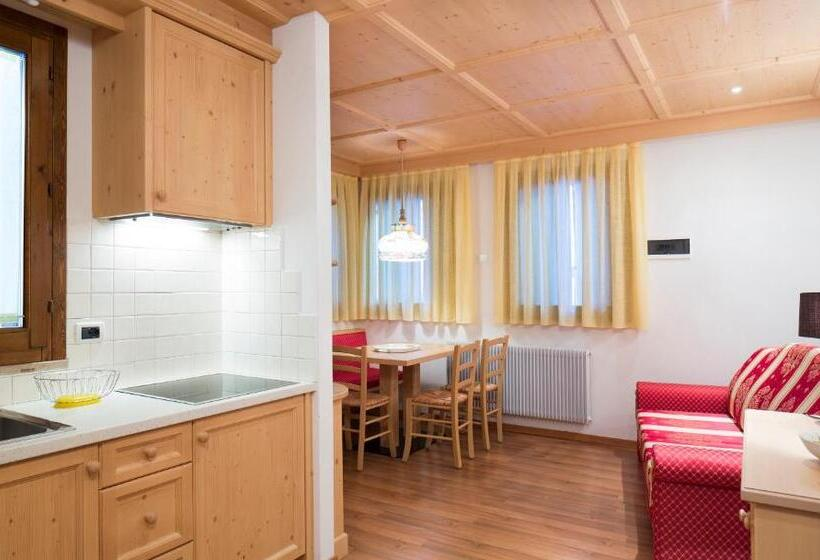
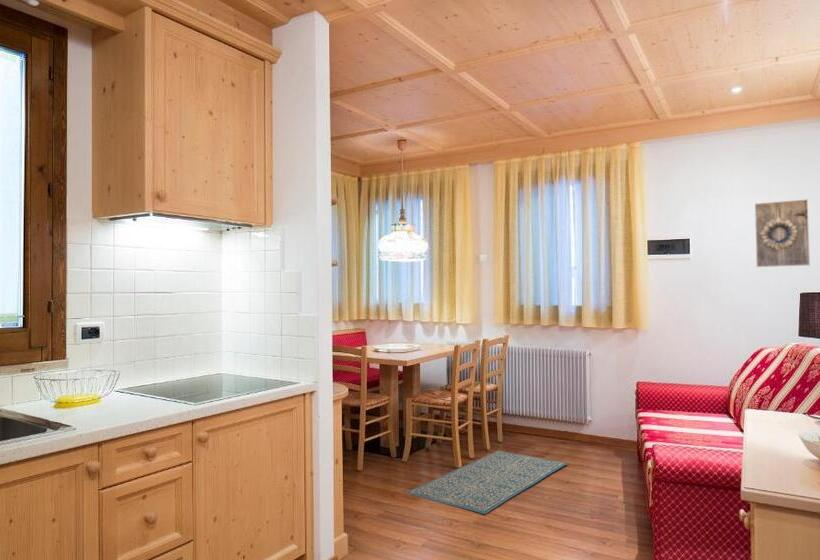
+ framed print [754,198,811,268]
+ rug [405,450,569,515]
